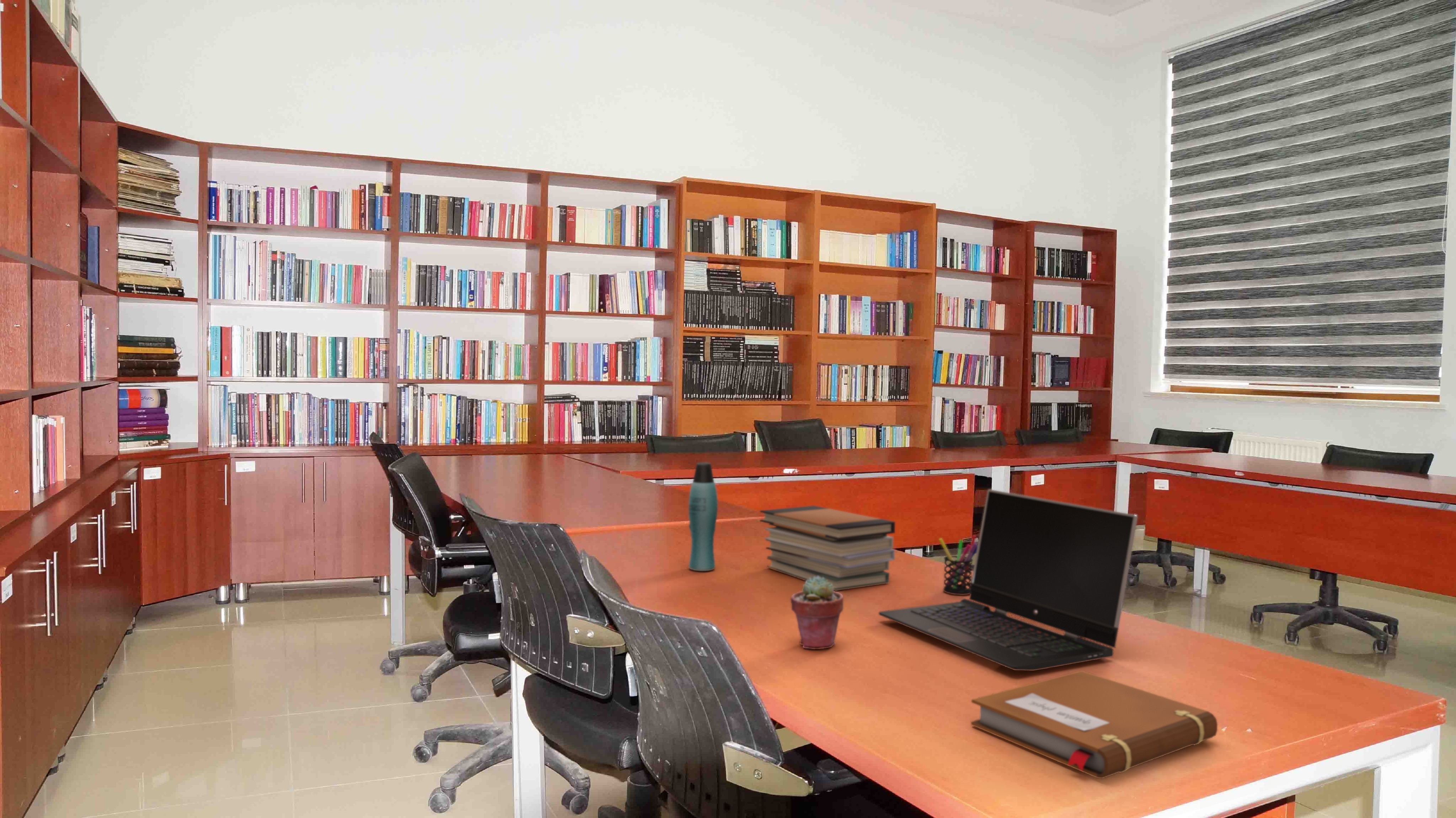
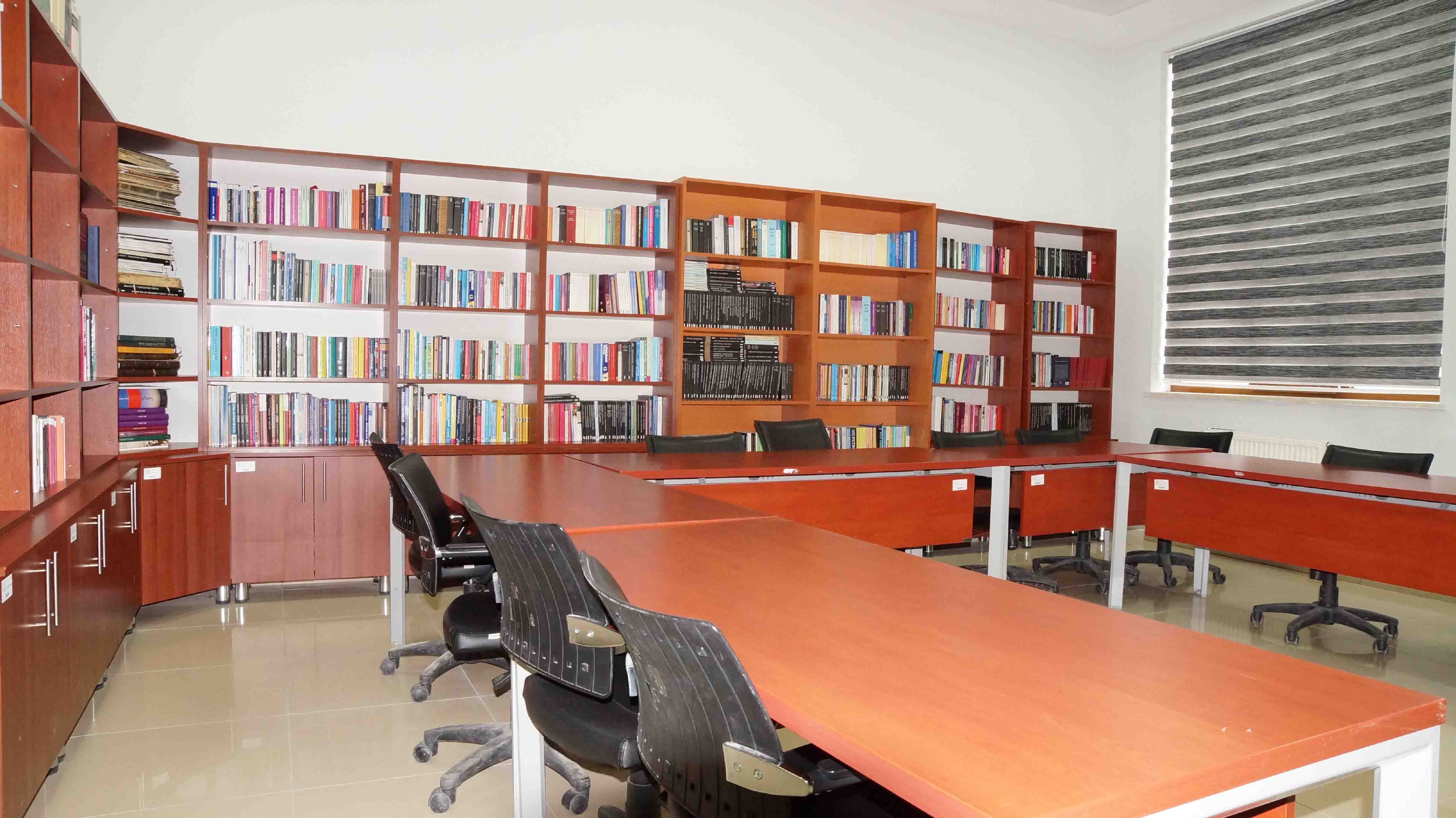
- potted succulent [790,576,844,649]
- notebook [970,670,1218,779]
- laptop computer [878,489,1138,671]
- pen holder [938,535,978,595]
- book stack [759,505,896,591]
- bottle [688,462,718,571]
